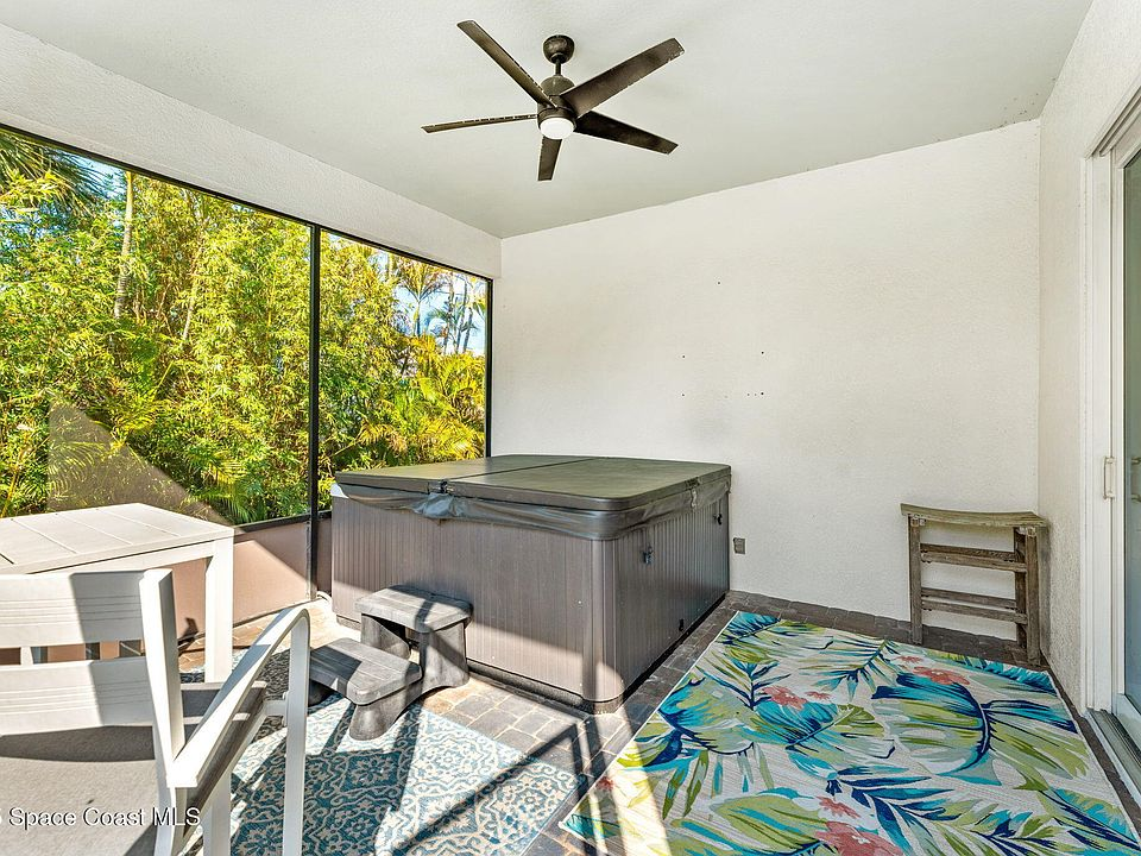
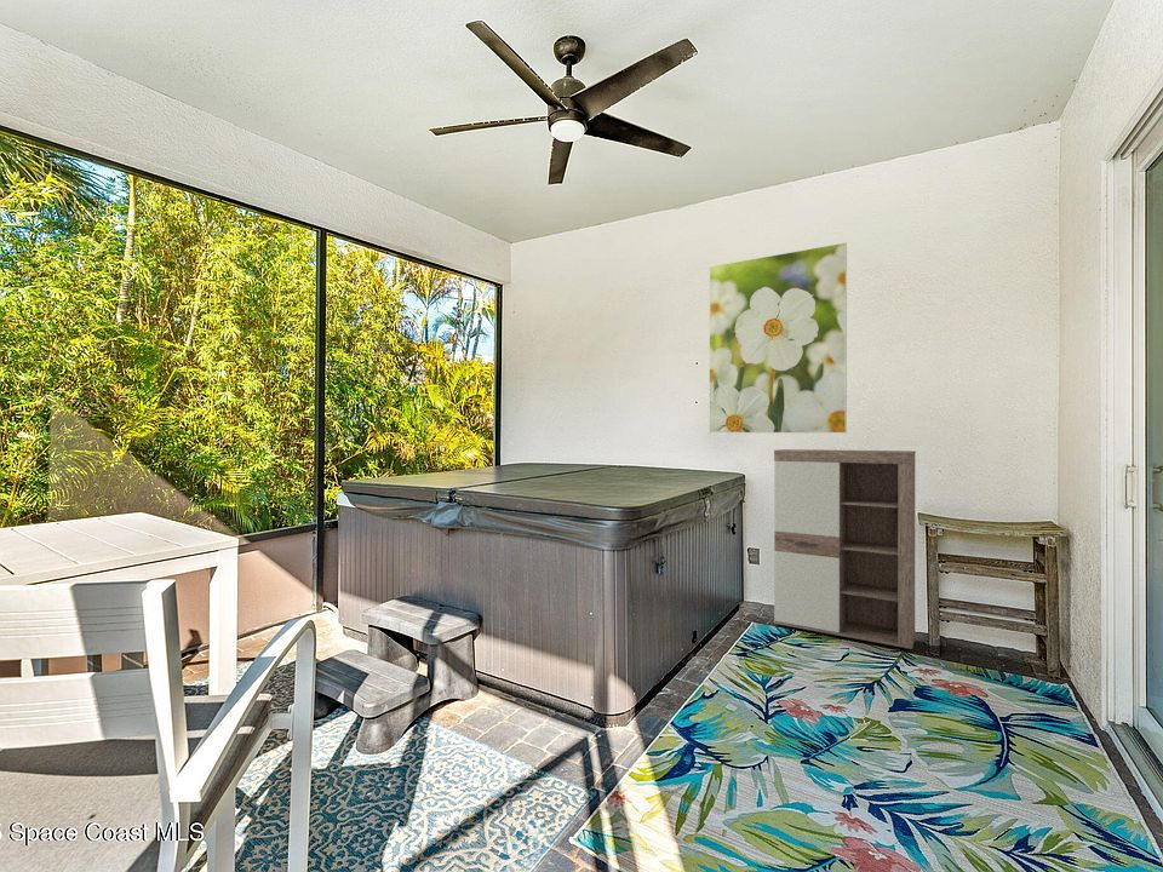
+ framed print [707,241,848,435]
+ cabinet [773,448,917,650]
